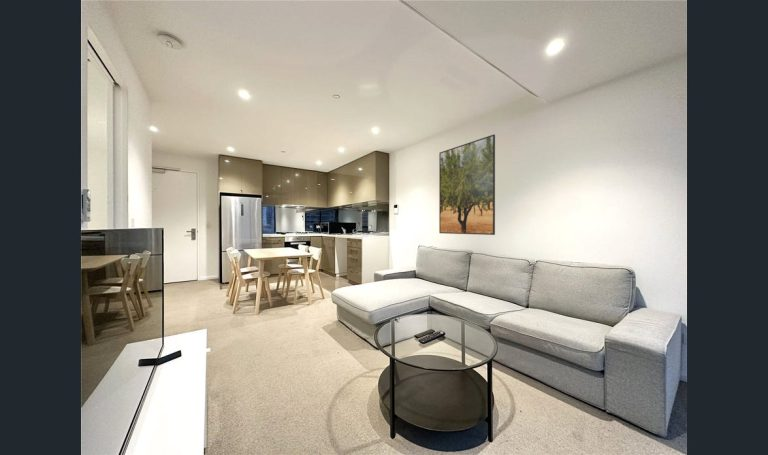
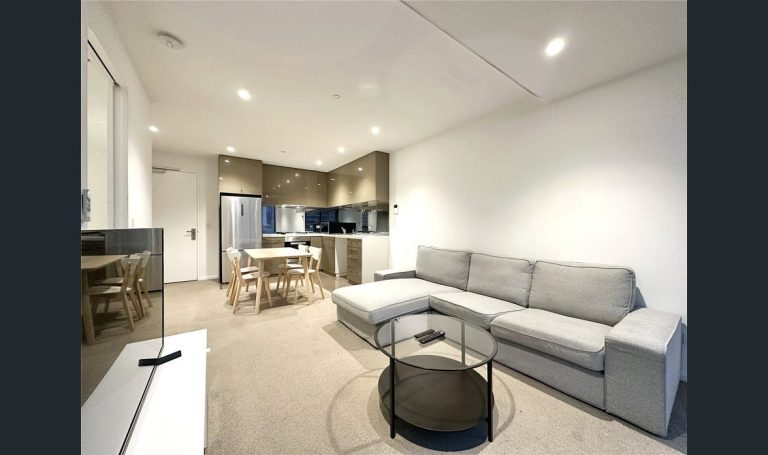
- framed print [438,134,496,236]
